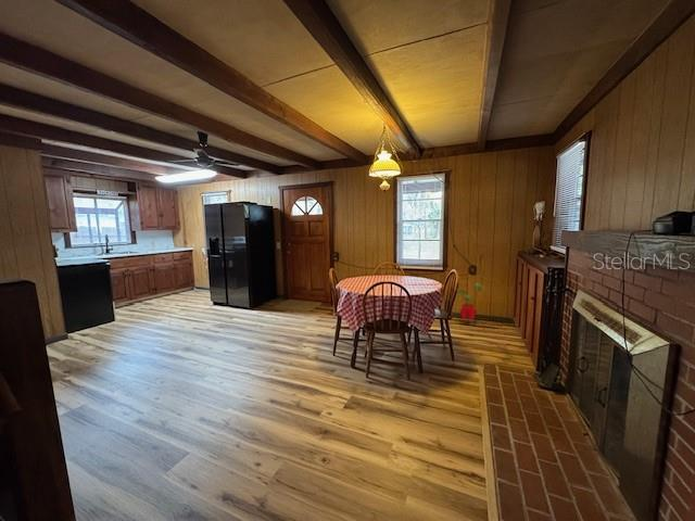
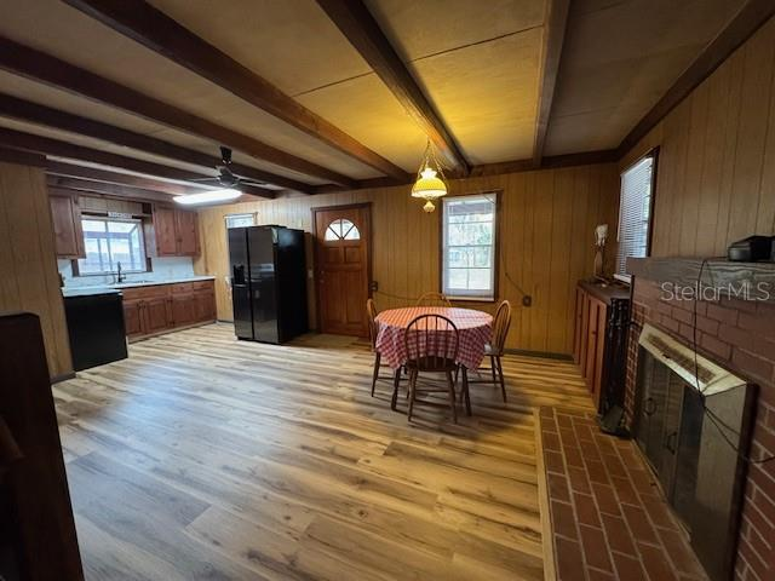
- house plant [457,282,486,327]
